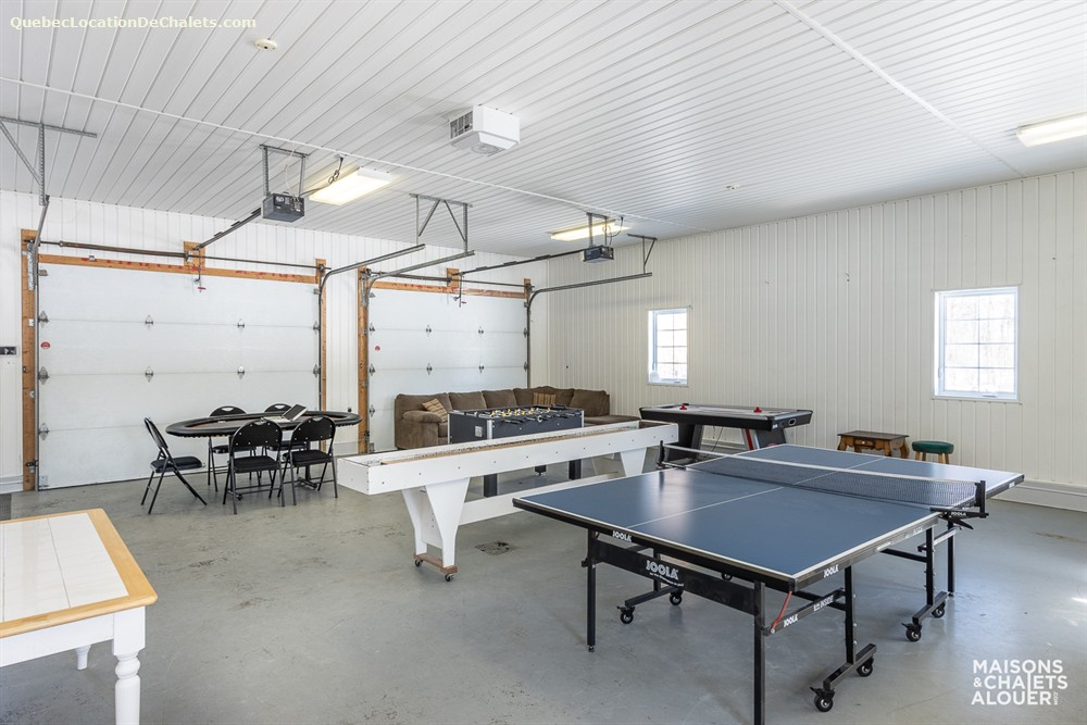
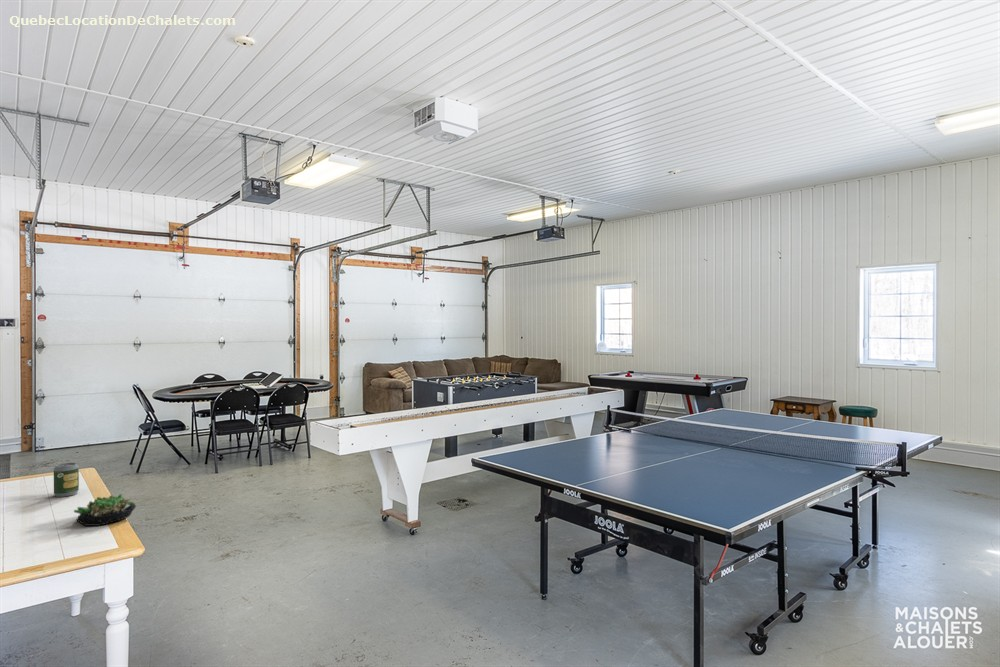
+ succulent plant [73,493,137,527]
+ soda can [53,462,80,498]
